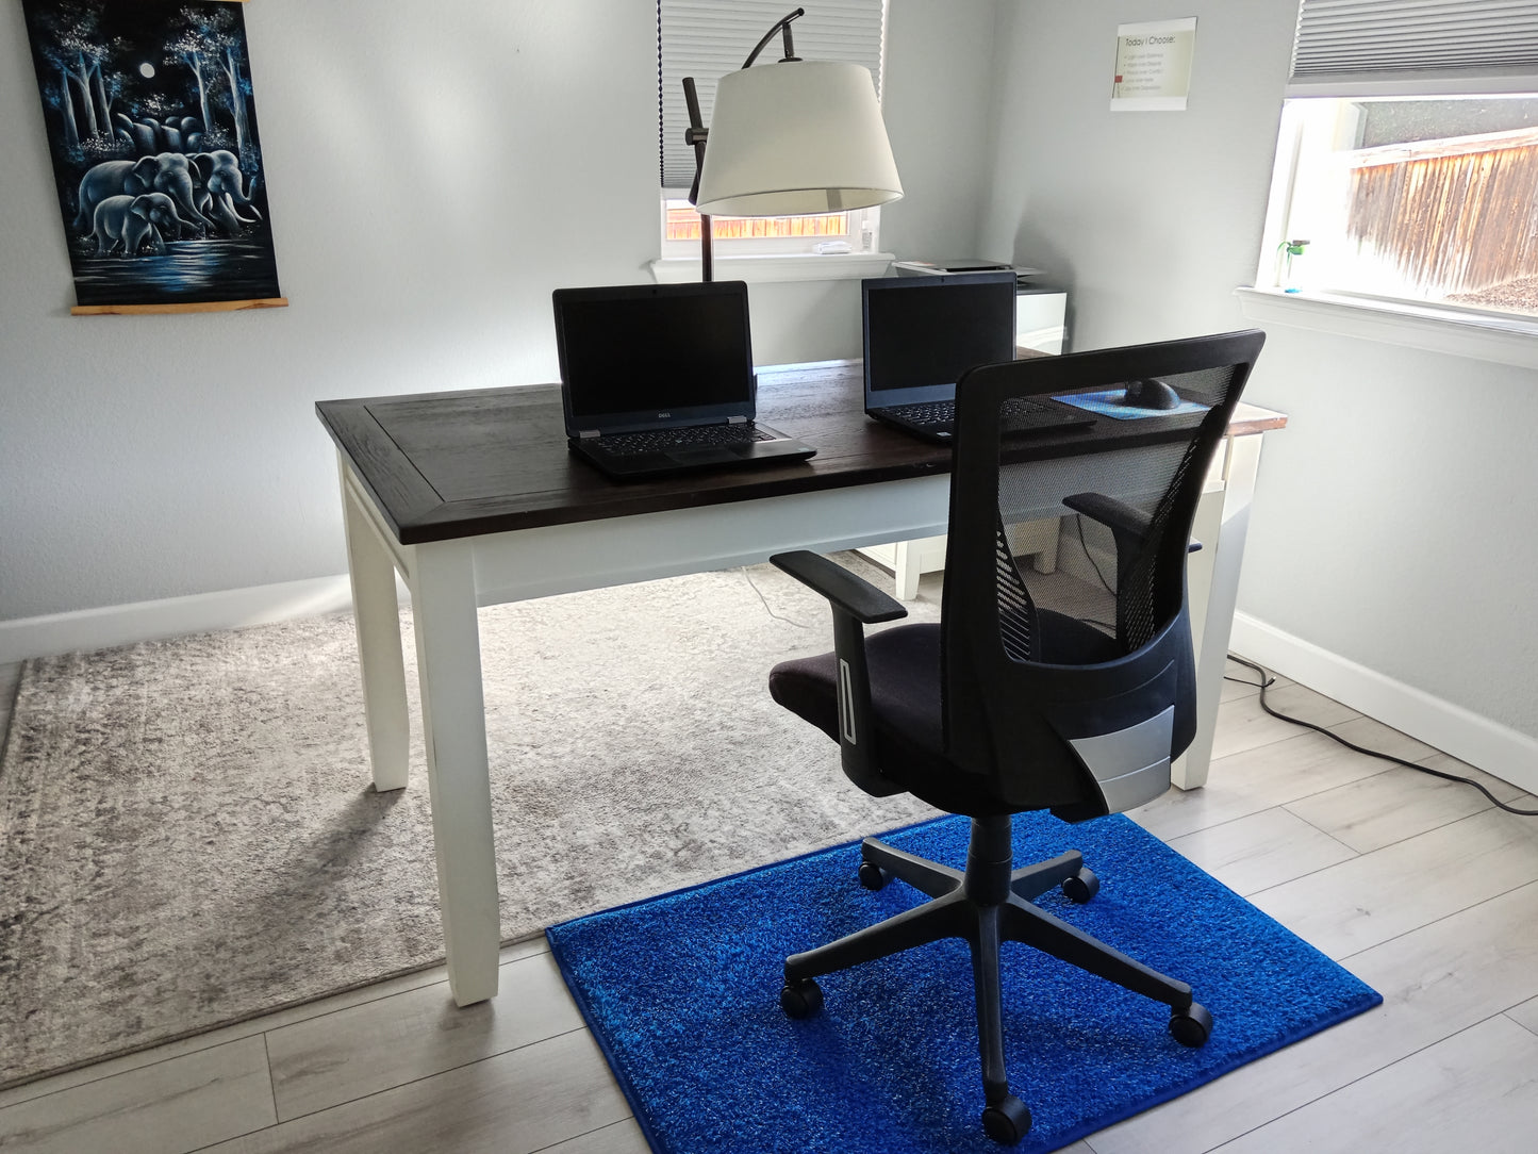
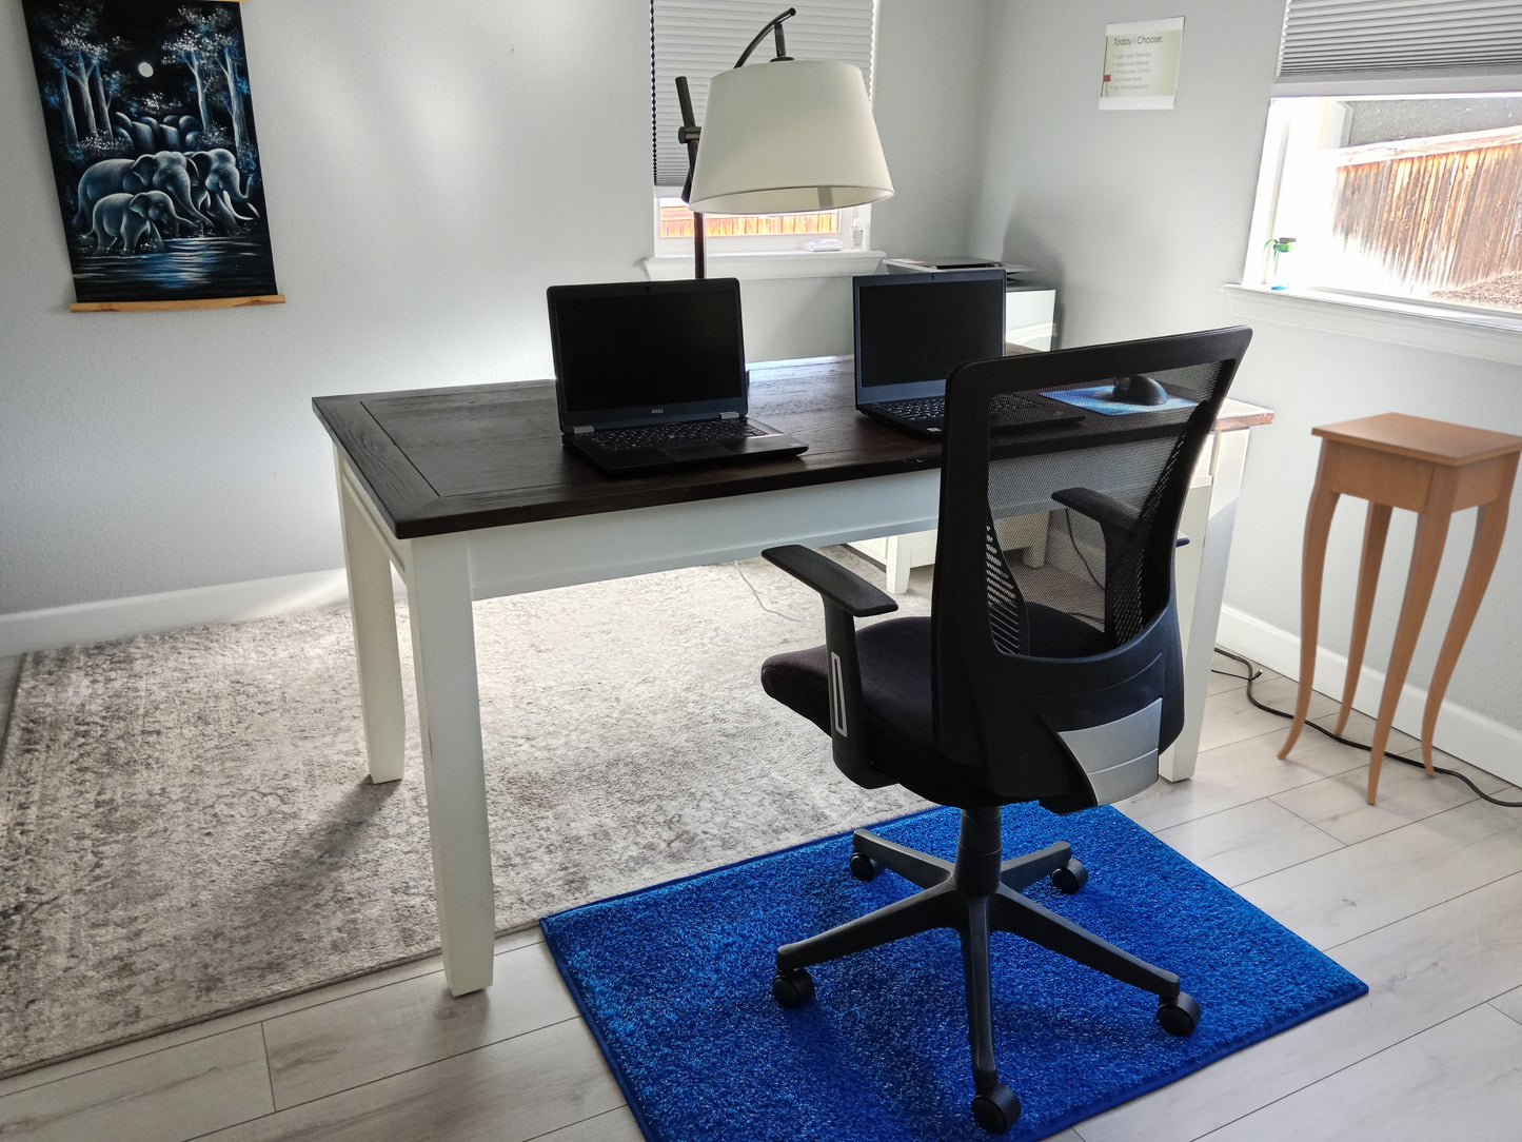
+ side table [1276,411,1522,806]
